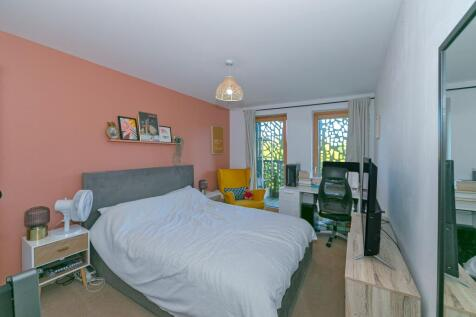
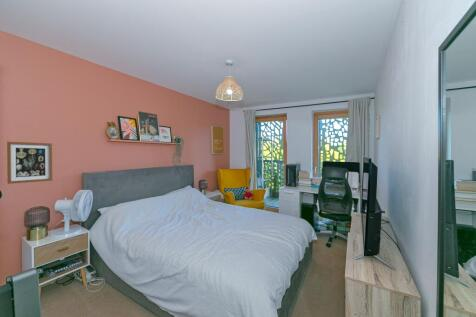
+ wall art [6,141,53,185]
